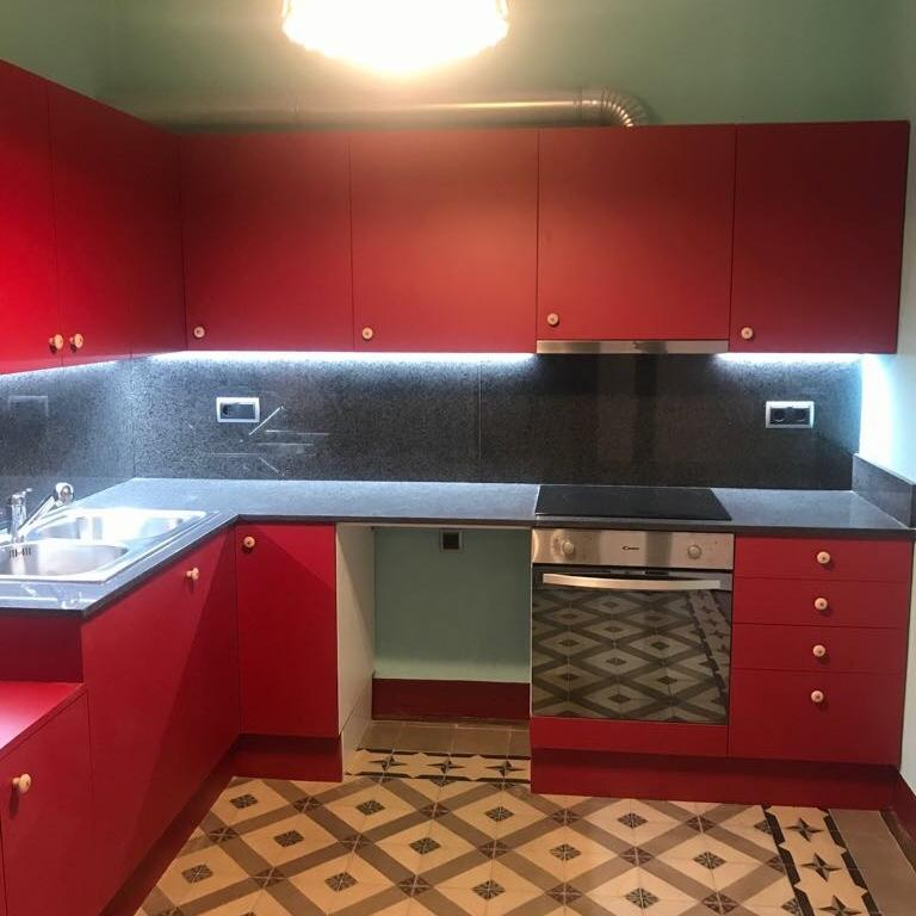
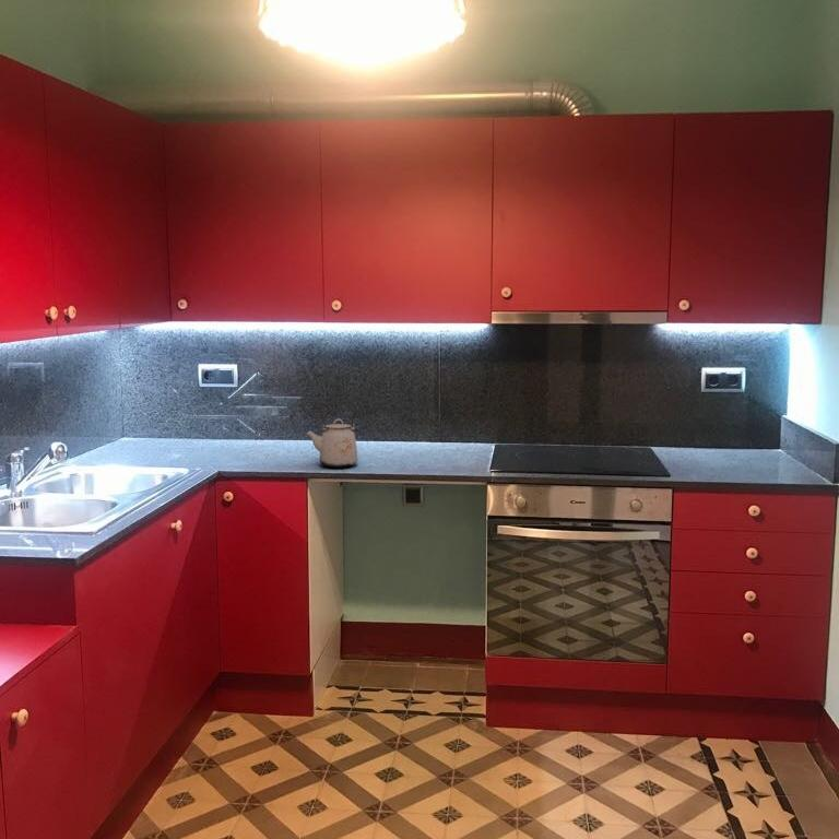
+ kettle [304,400,358,469]
